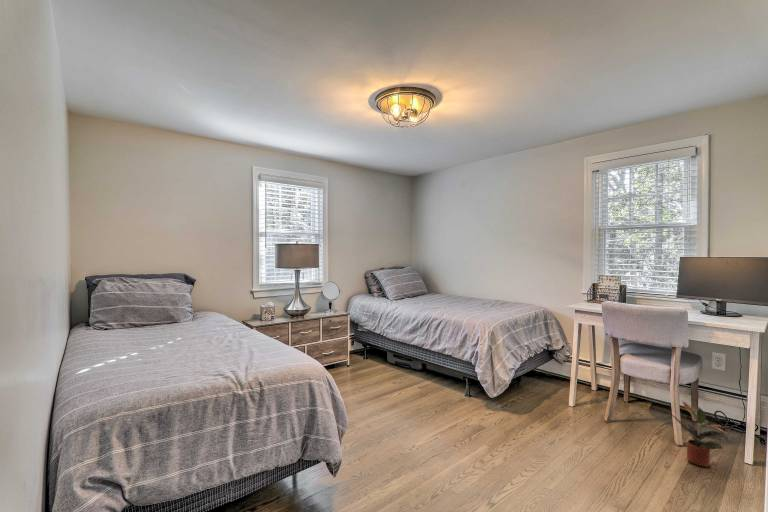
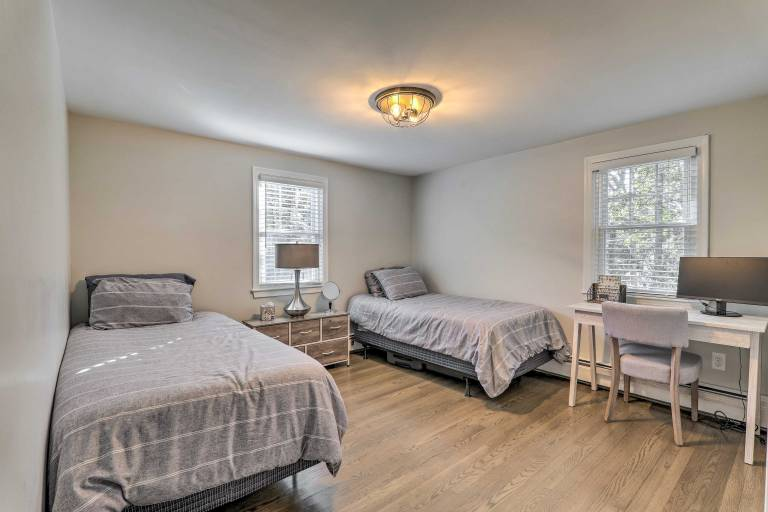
- potted plant [668,399,733,468]
